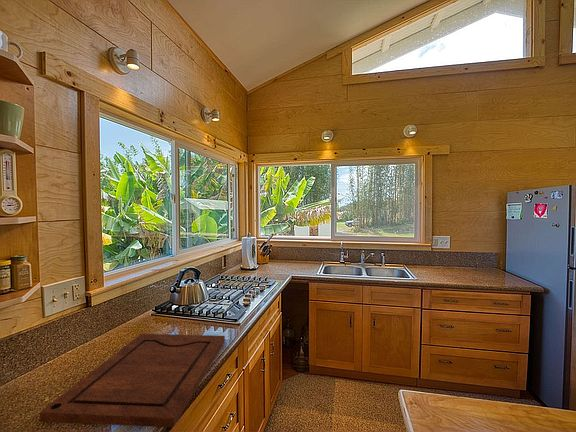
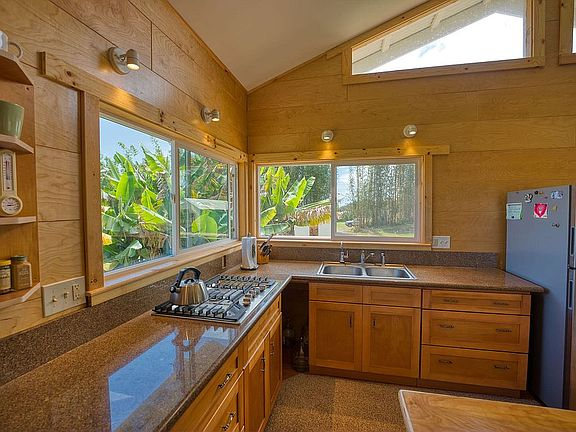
- cutting board [39,333,226,428]
